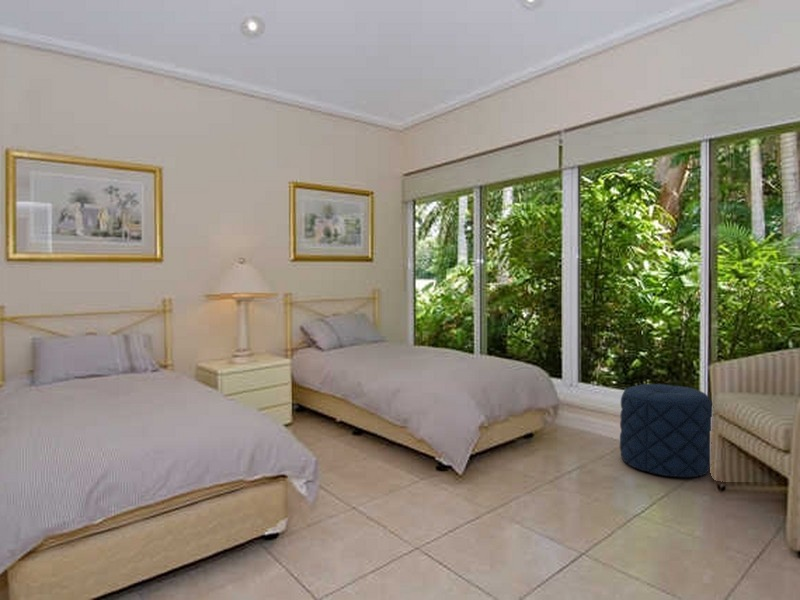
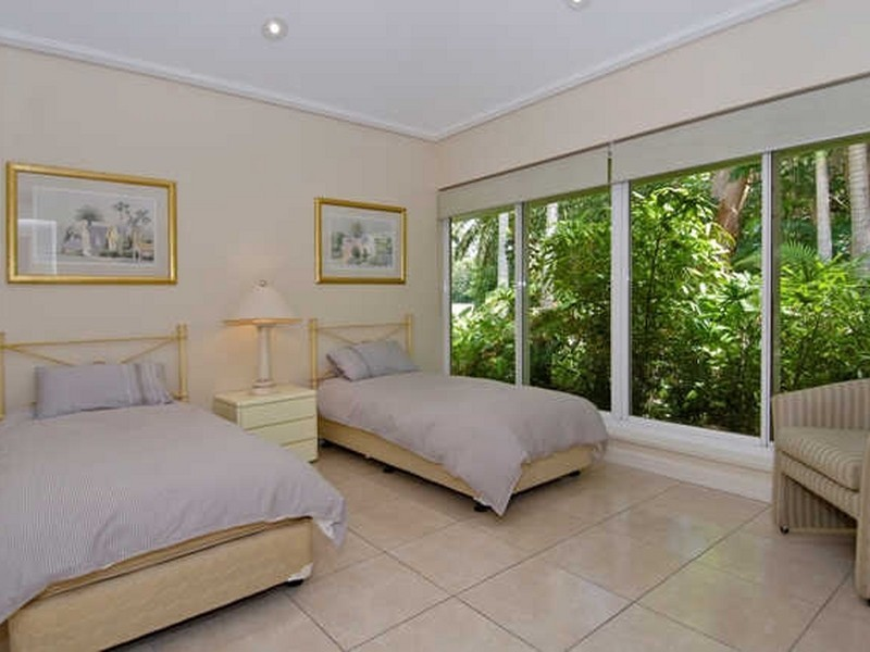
- pouf [619,383,713,478]
